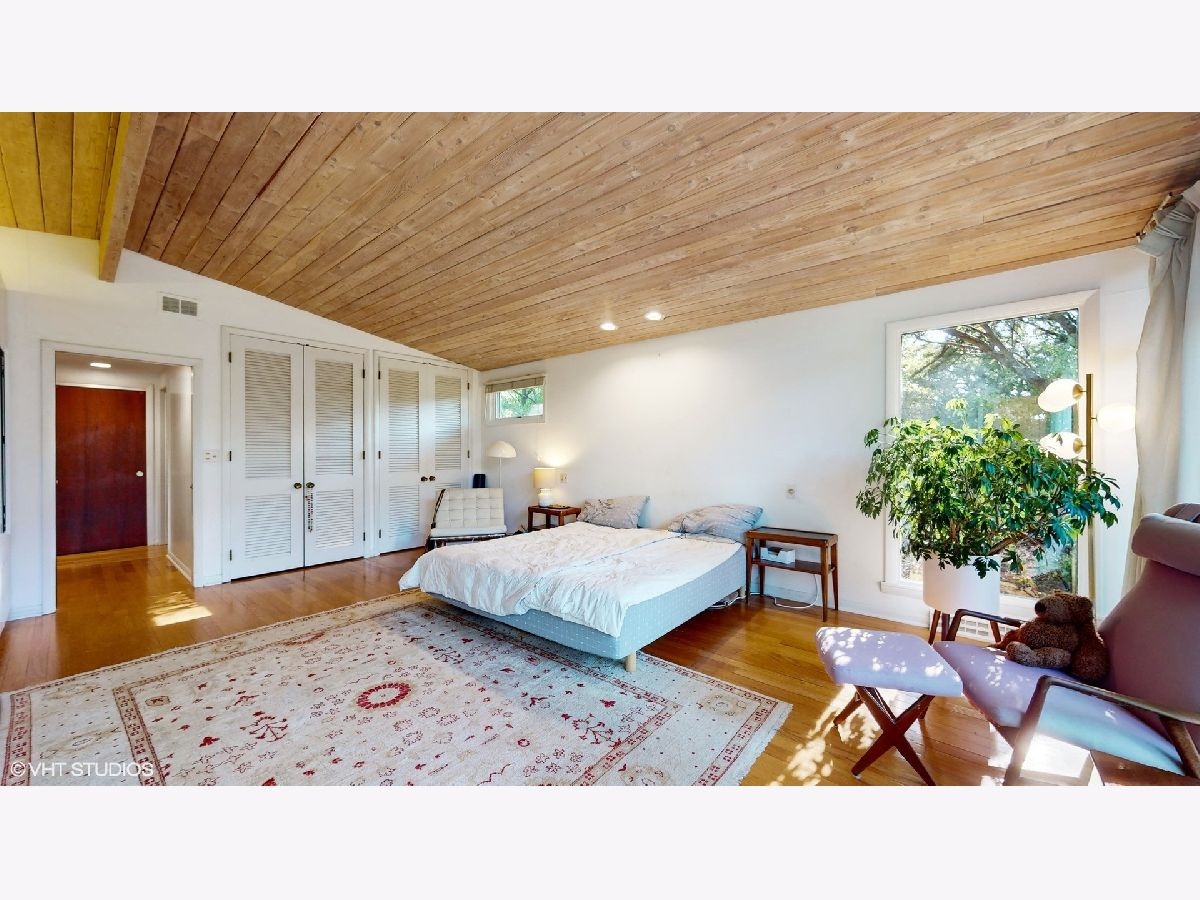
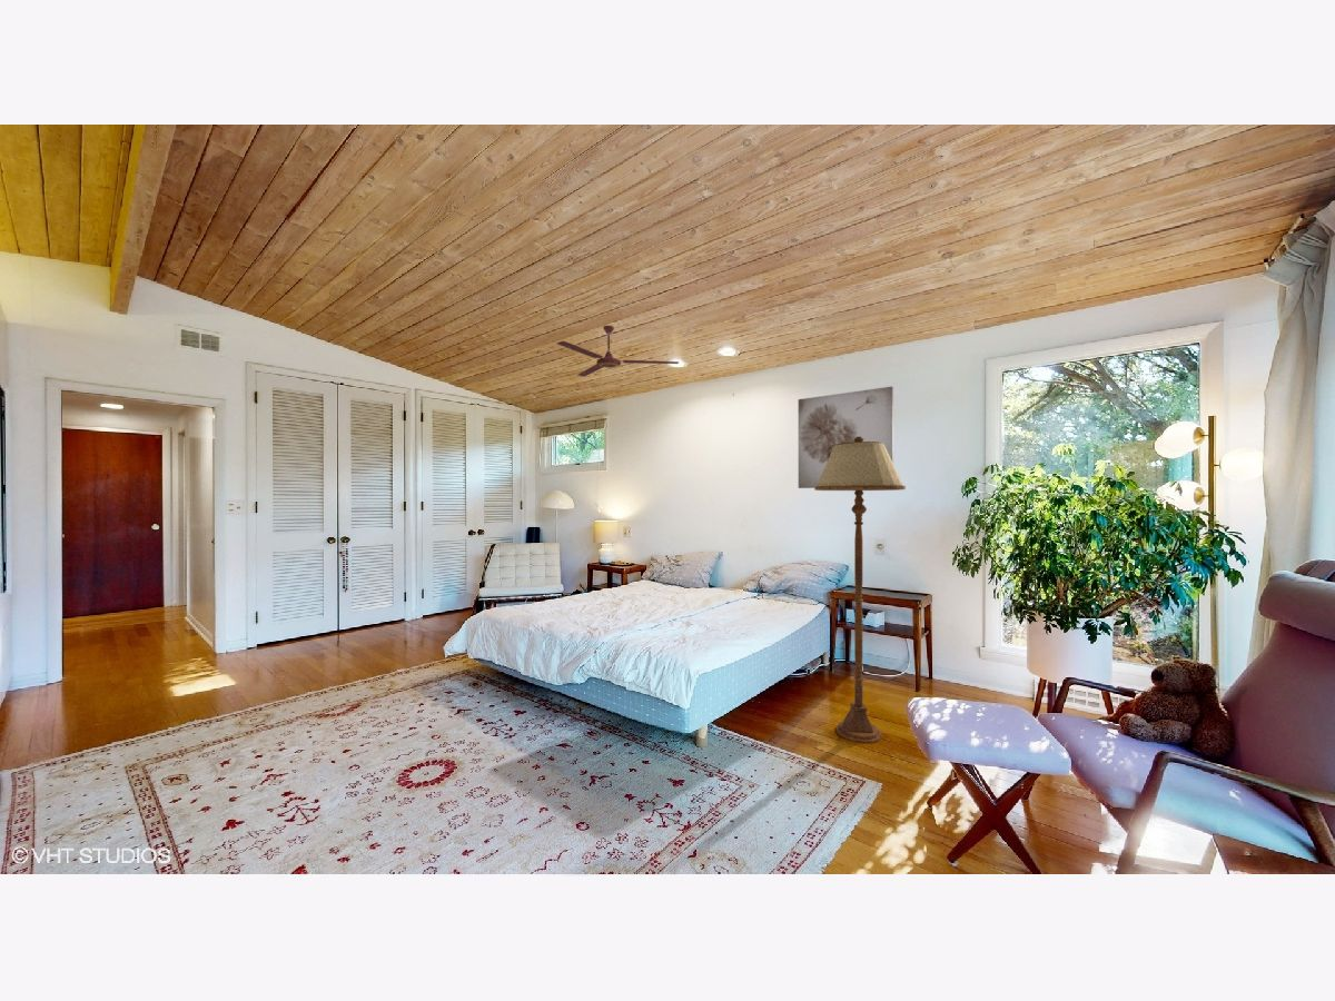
+ ceiling fan [555,325,680,378]
+ floor lamp [813,437,907,744]
+ wall art [798,386,894,489]
